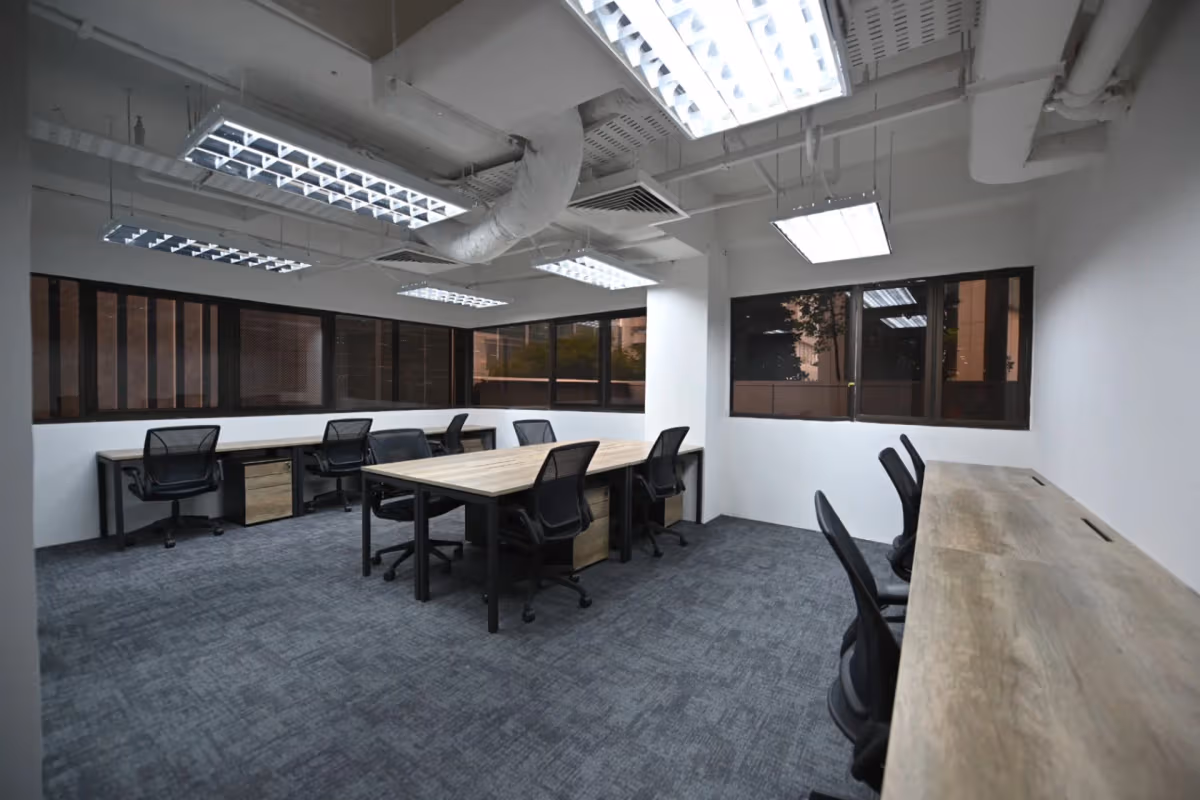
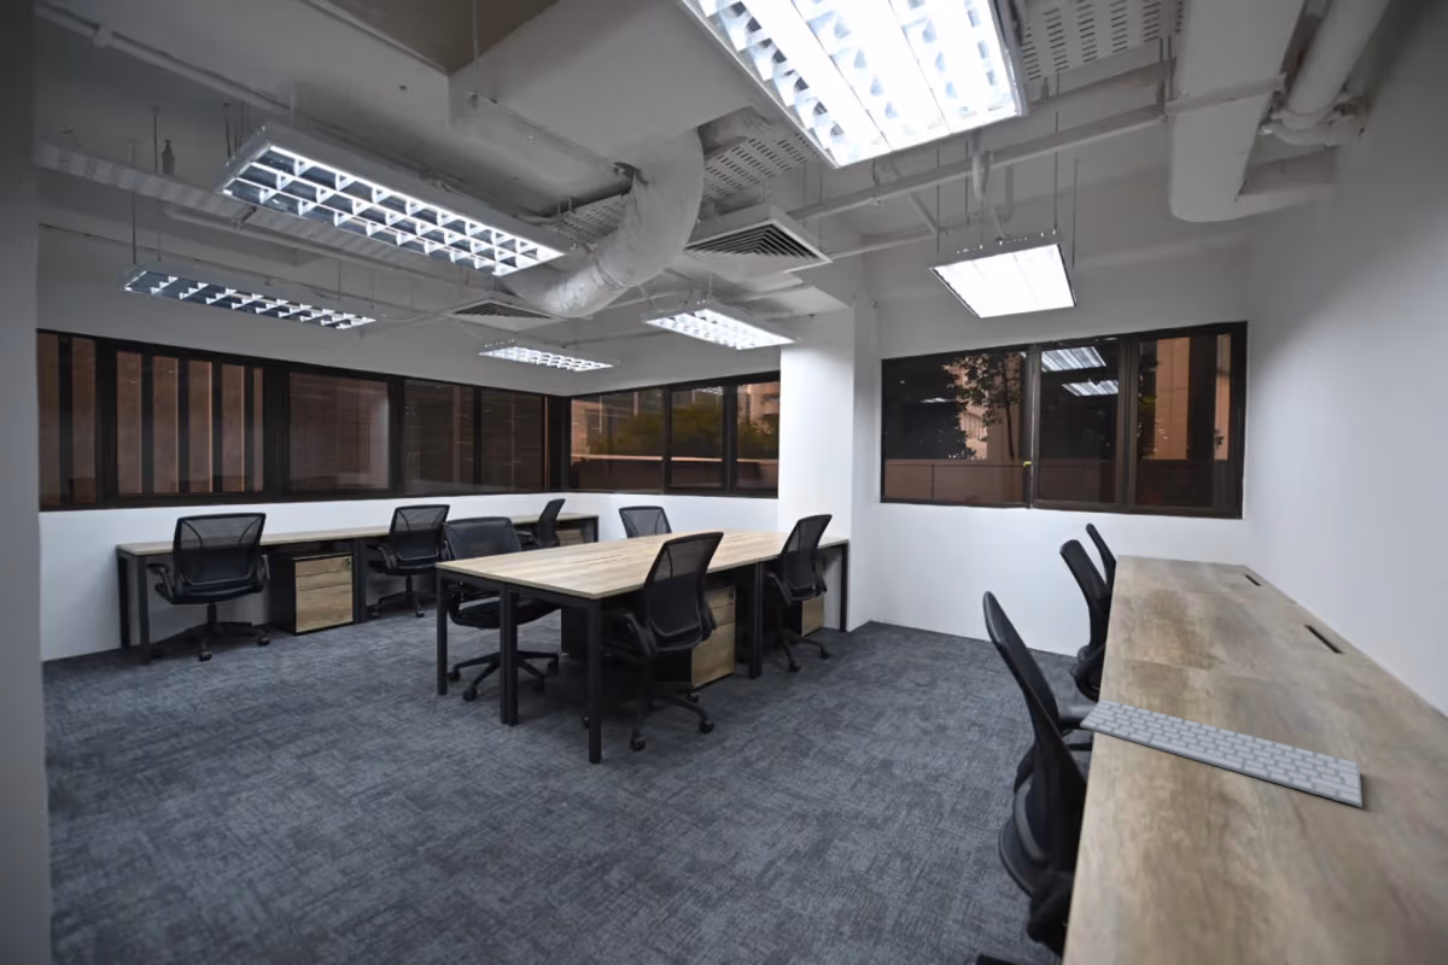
+ computer keyboard [1079,697,1364,808]
